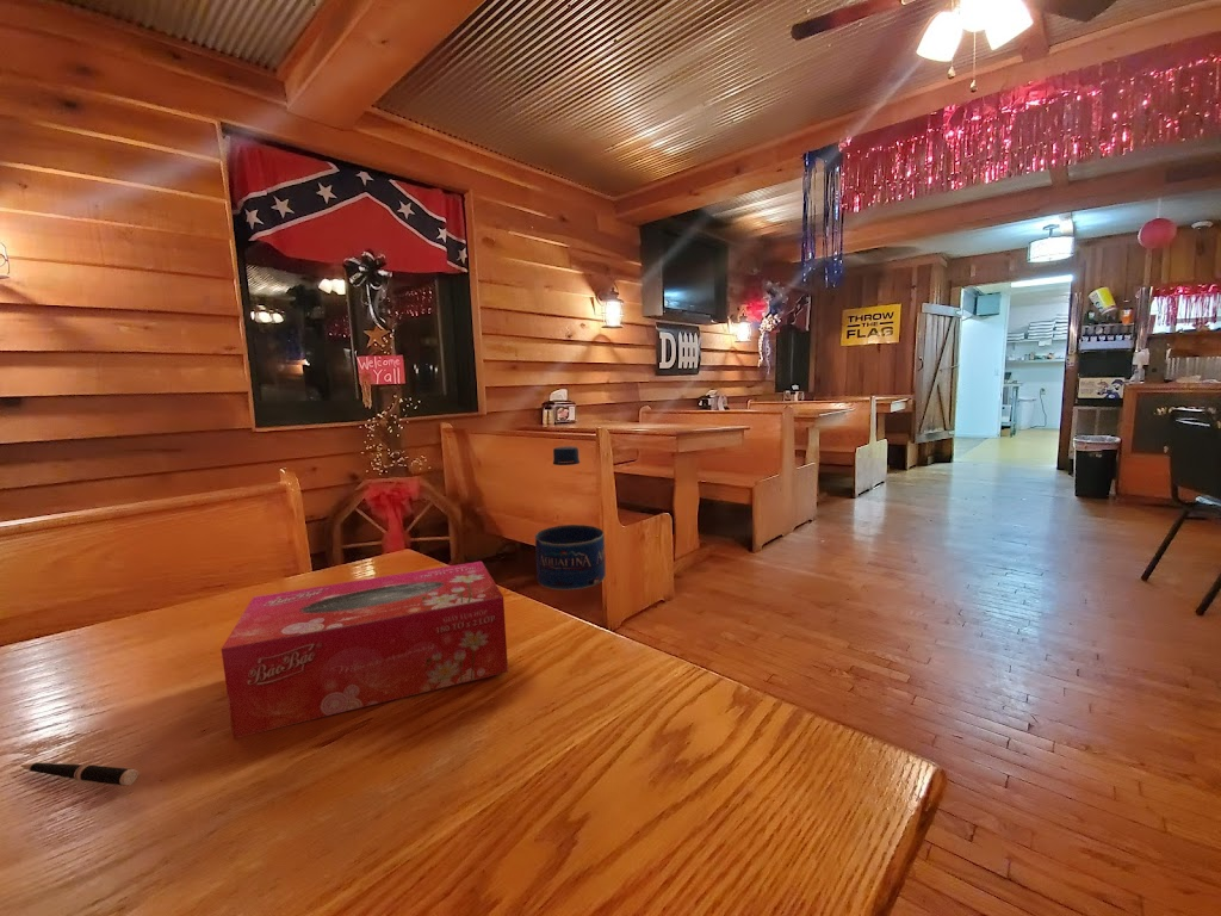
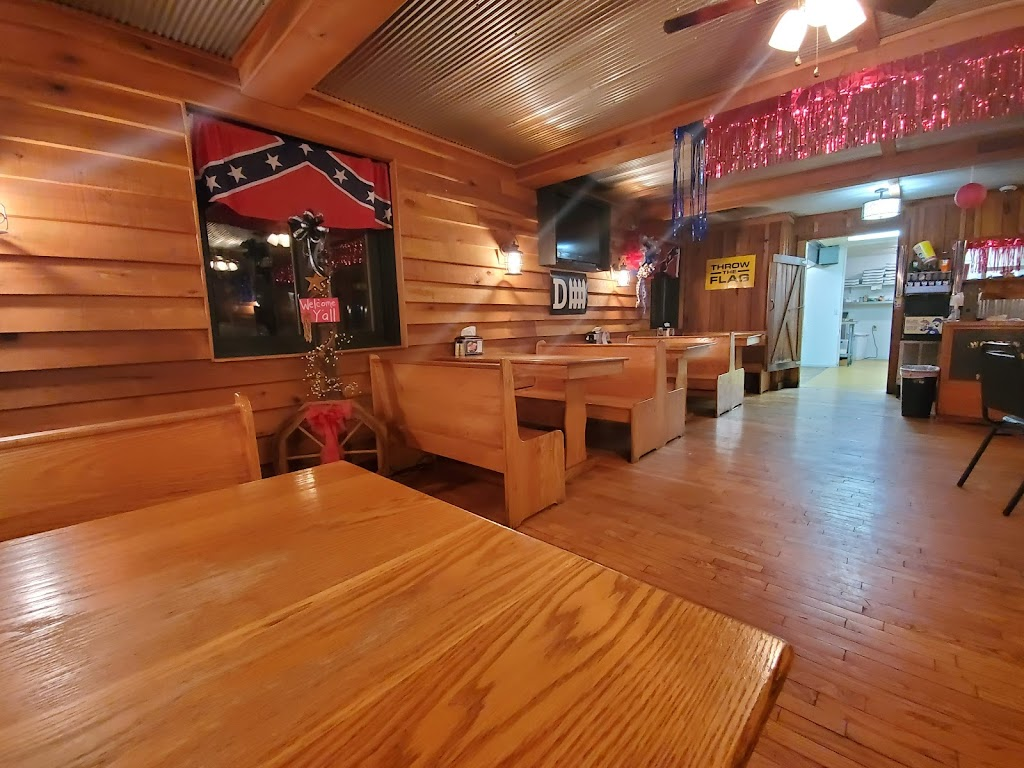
- water bottle [534,446,607,592]
- tissue box [221,561,509,739]
- pen [19,762,138,787]
